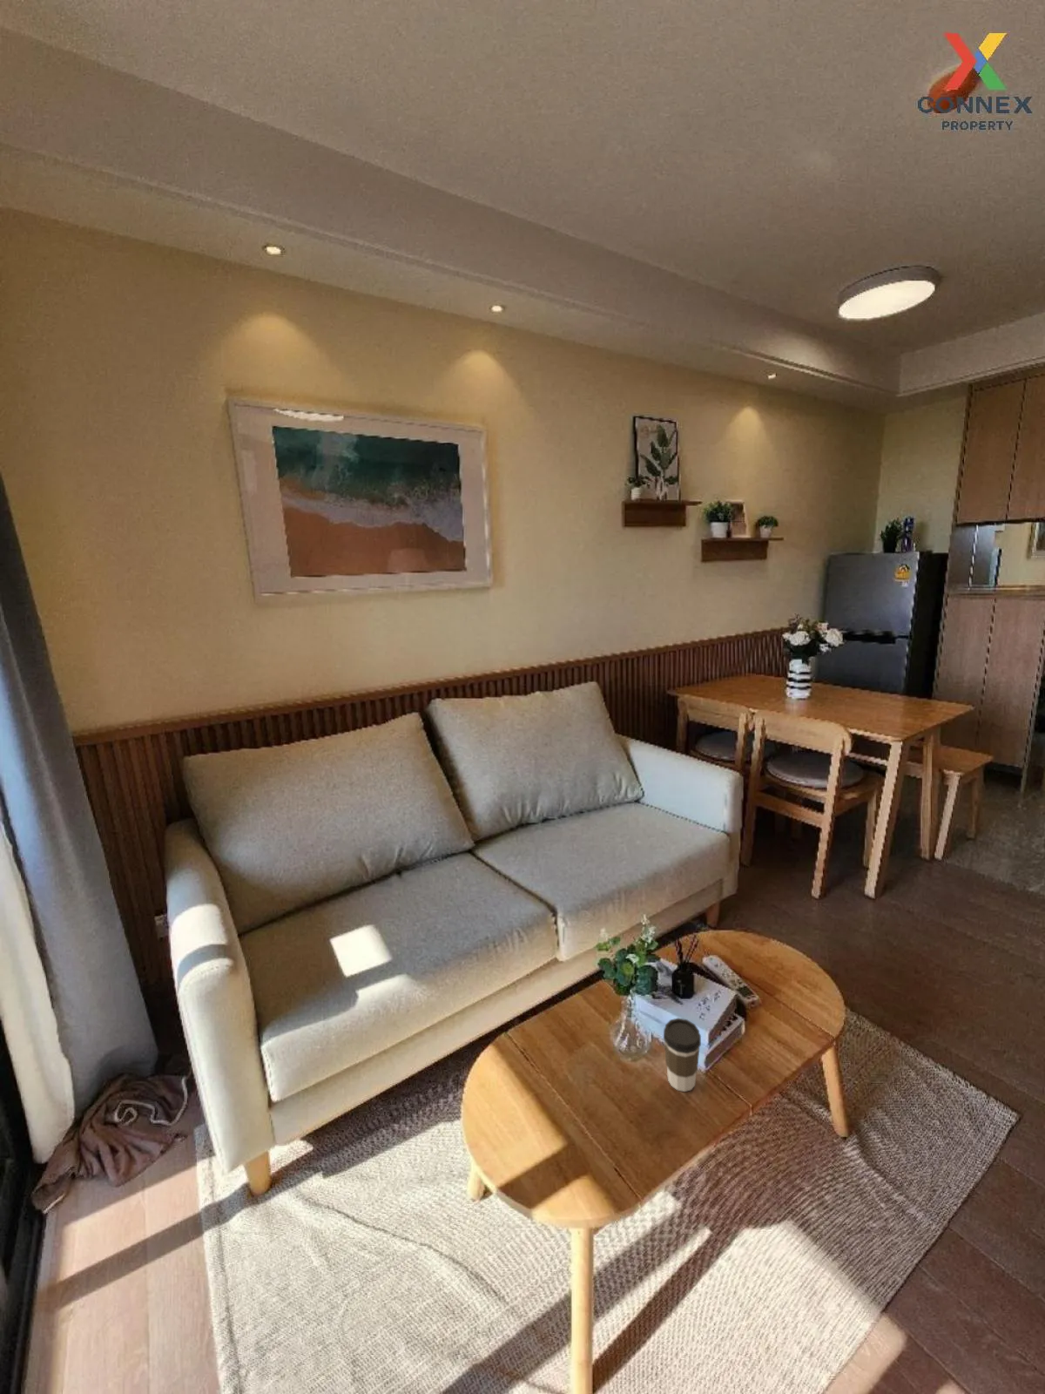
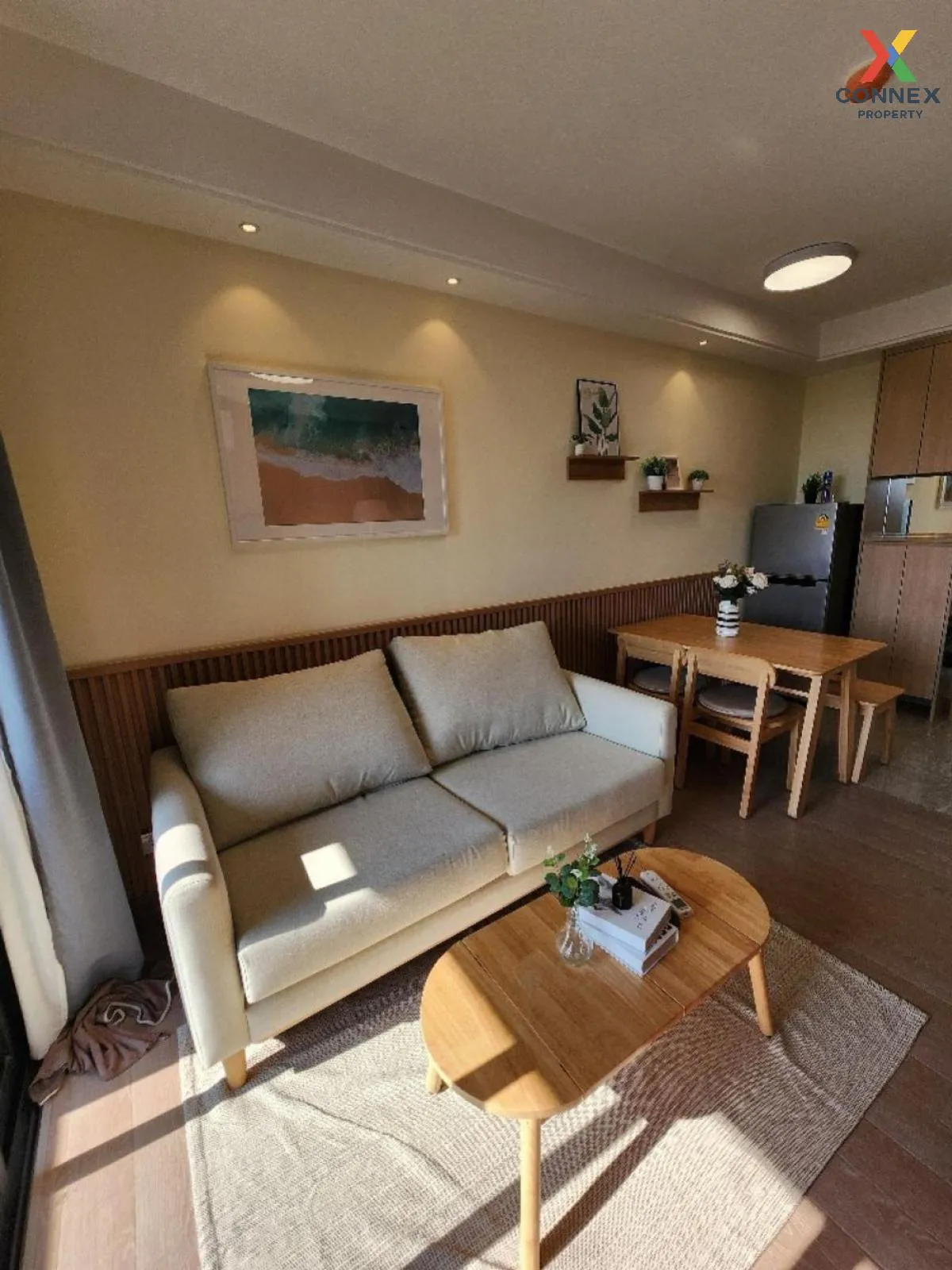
- coffee cup [663,1018,701,1092]
